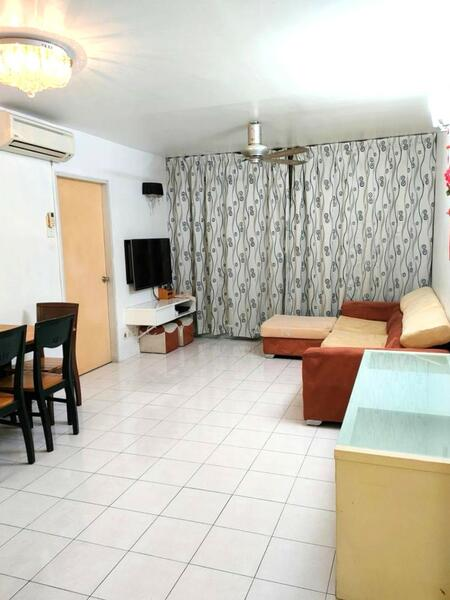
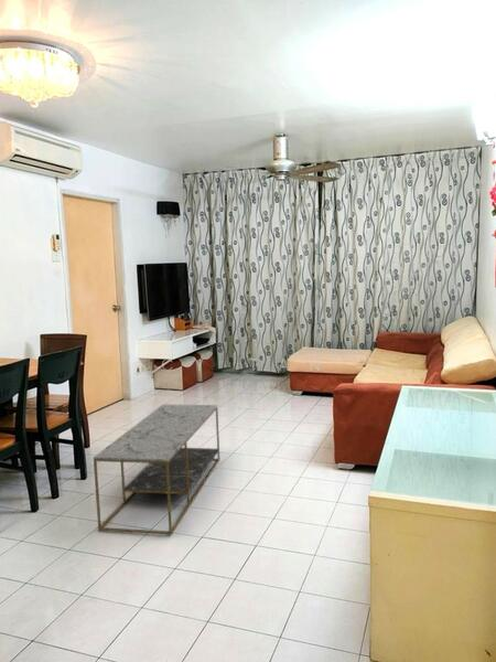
+ coffee table [93,404,220,536]
